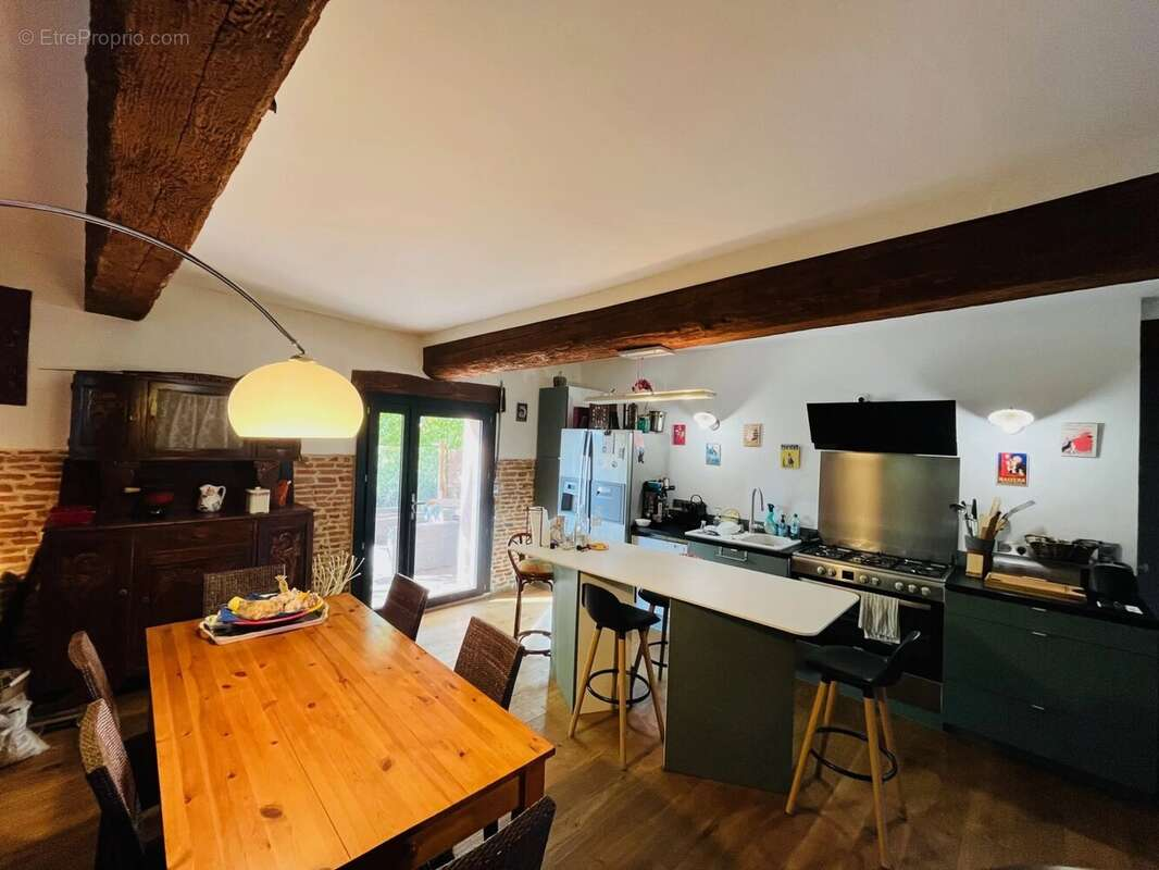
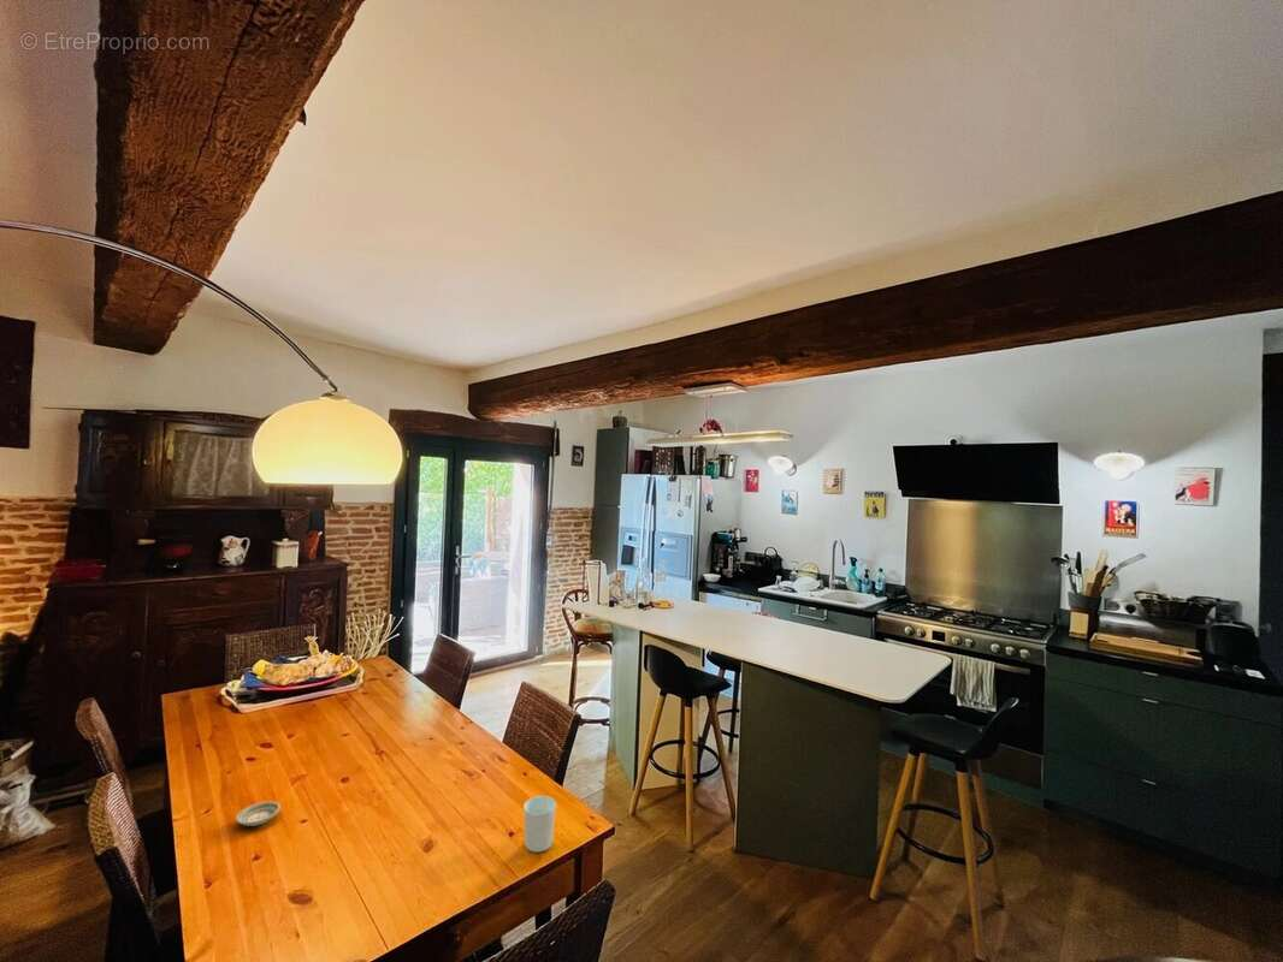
+ cup [522,795,557,854]
+ saucer [235,801,282,827]
